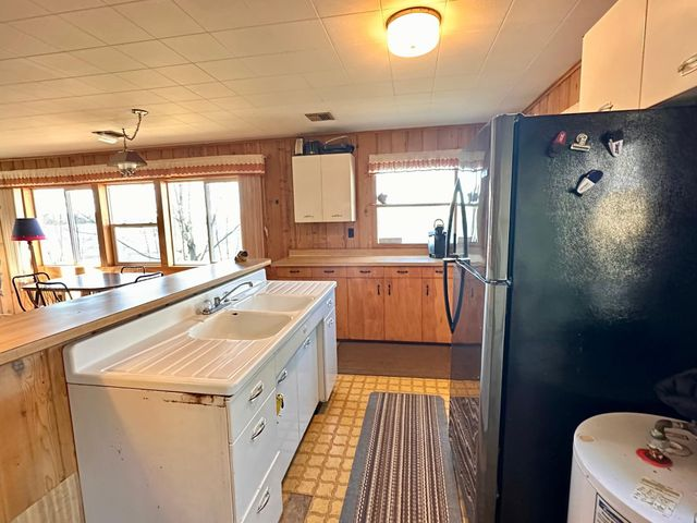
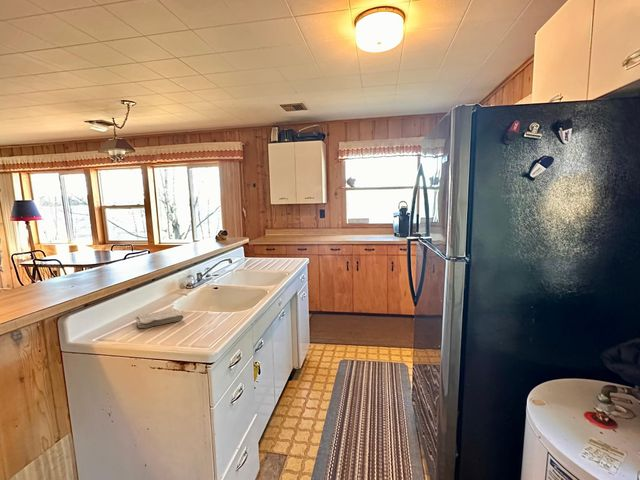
+ washcloth [134,308,184,329]
